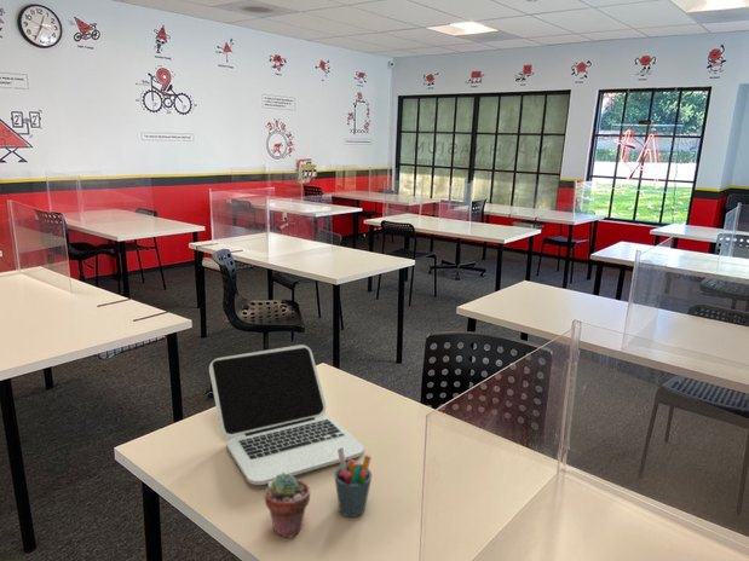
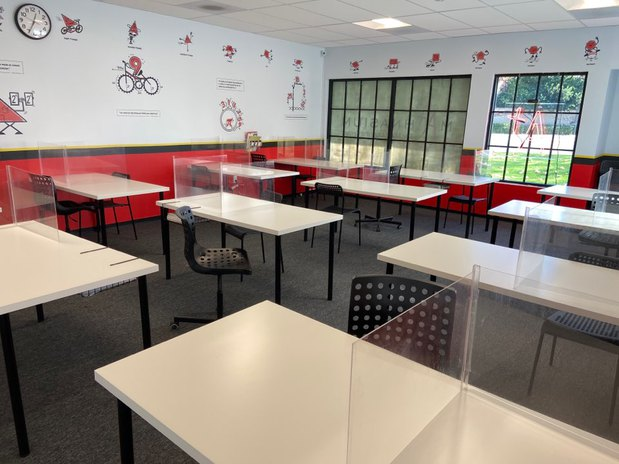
- pen holder [333,447,373,519]
- laptop [208,343,365,486]
- potted succulent [264,472,311,539]
